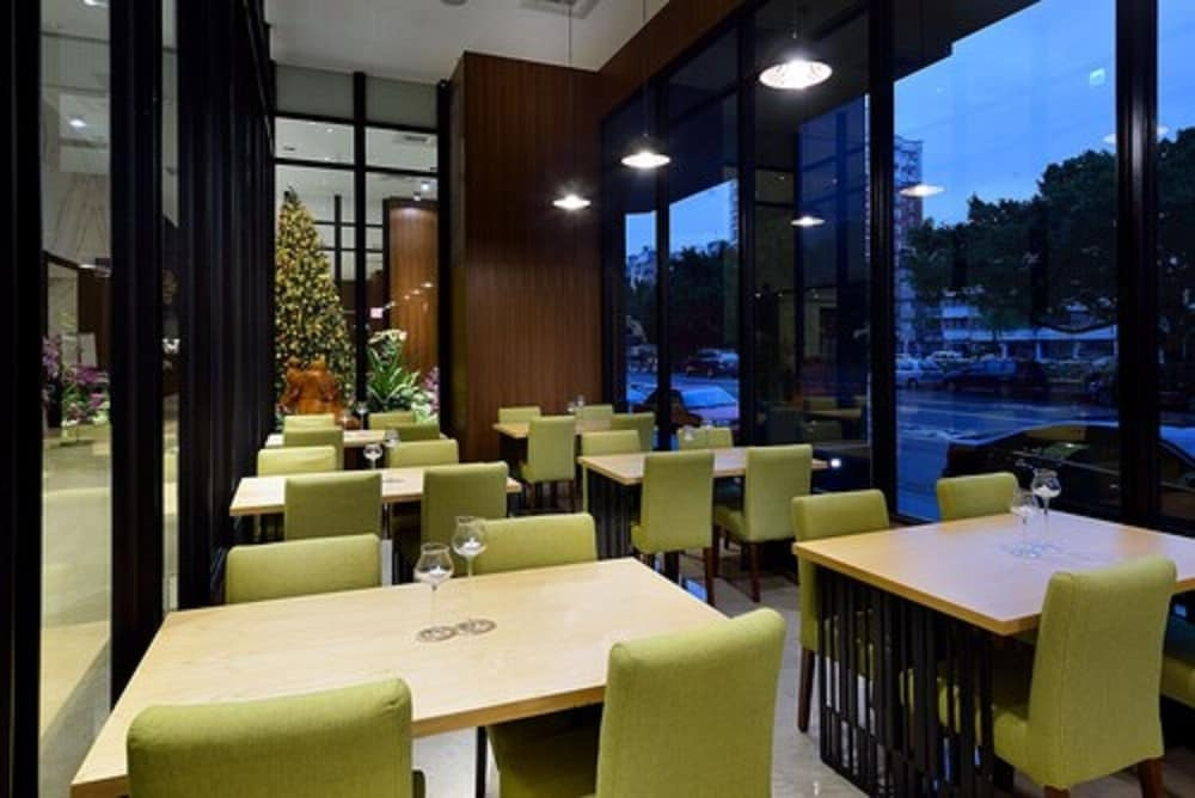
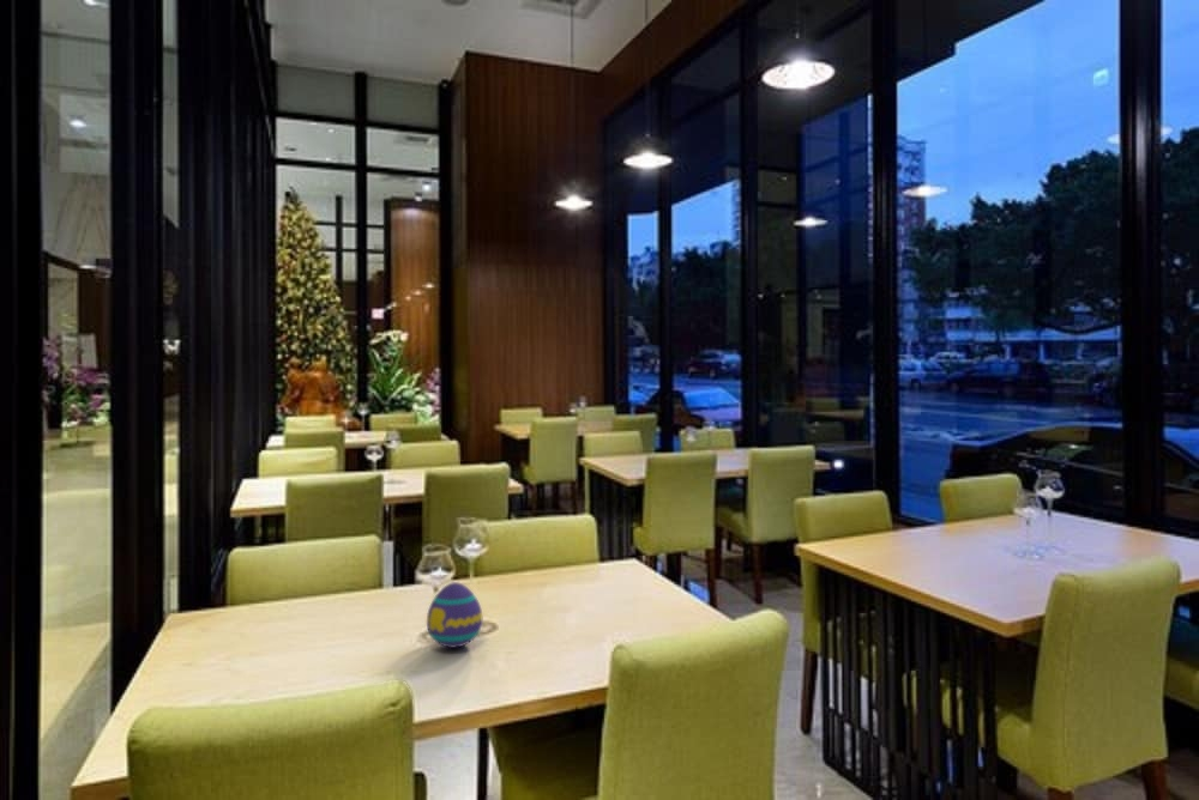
+ decorative egg [426,581,483,649]
